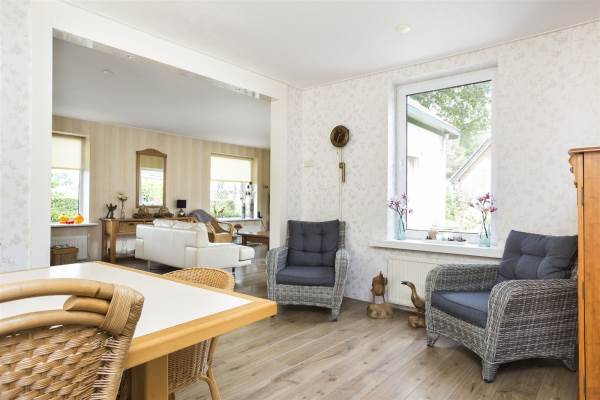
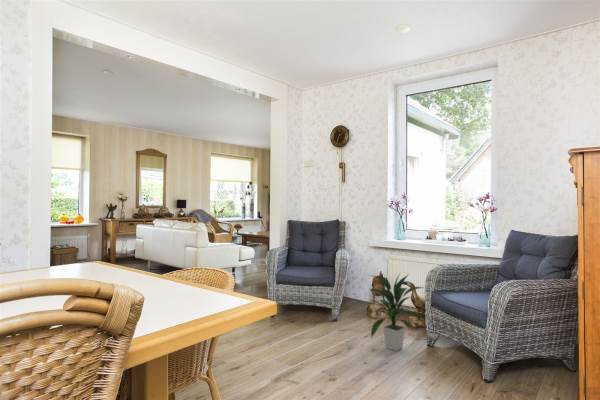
+ indoor plant [368,273,426,352]
